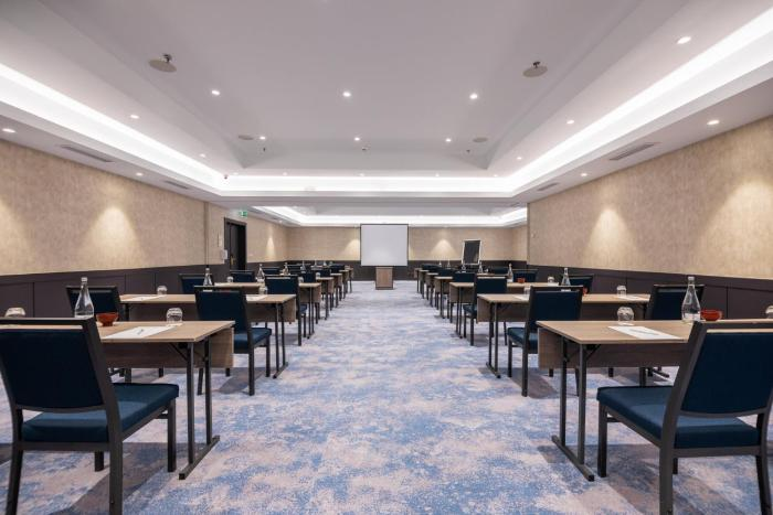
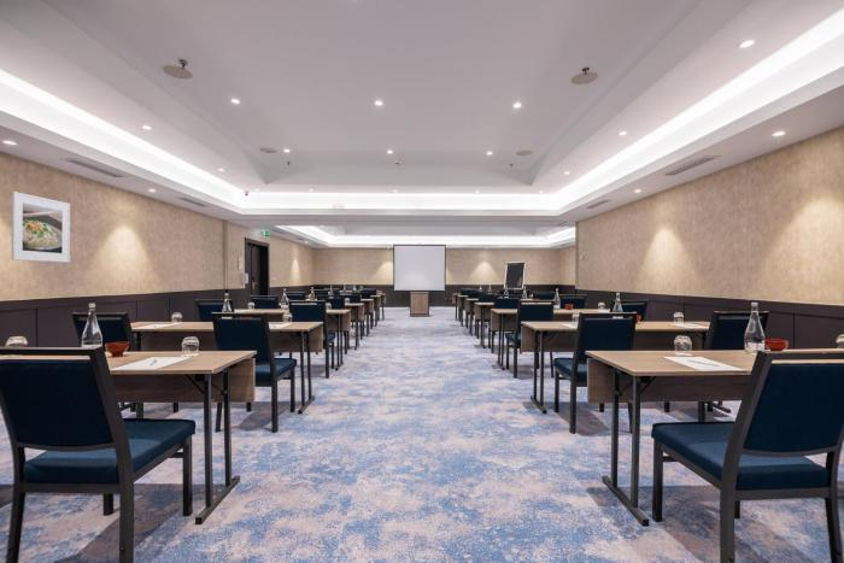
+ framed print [11,190,71,264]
